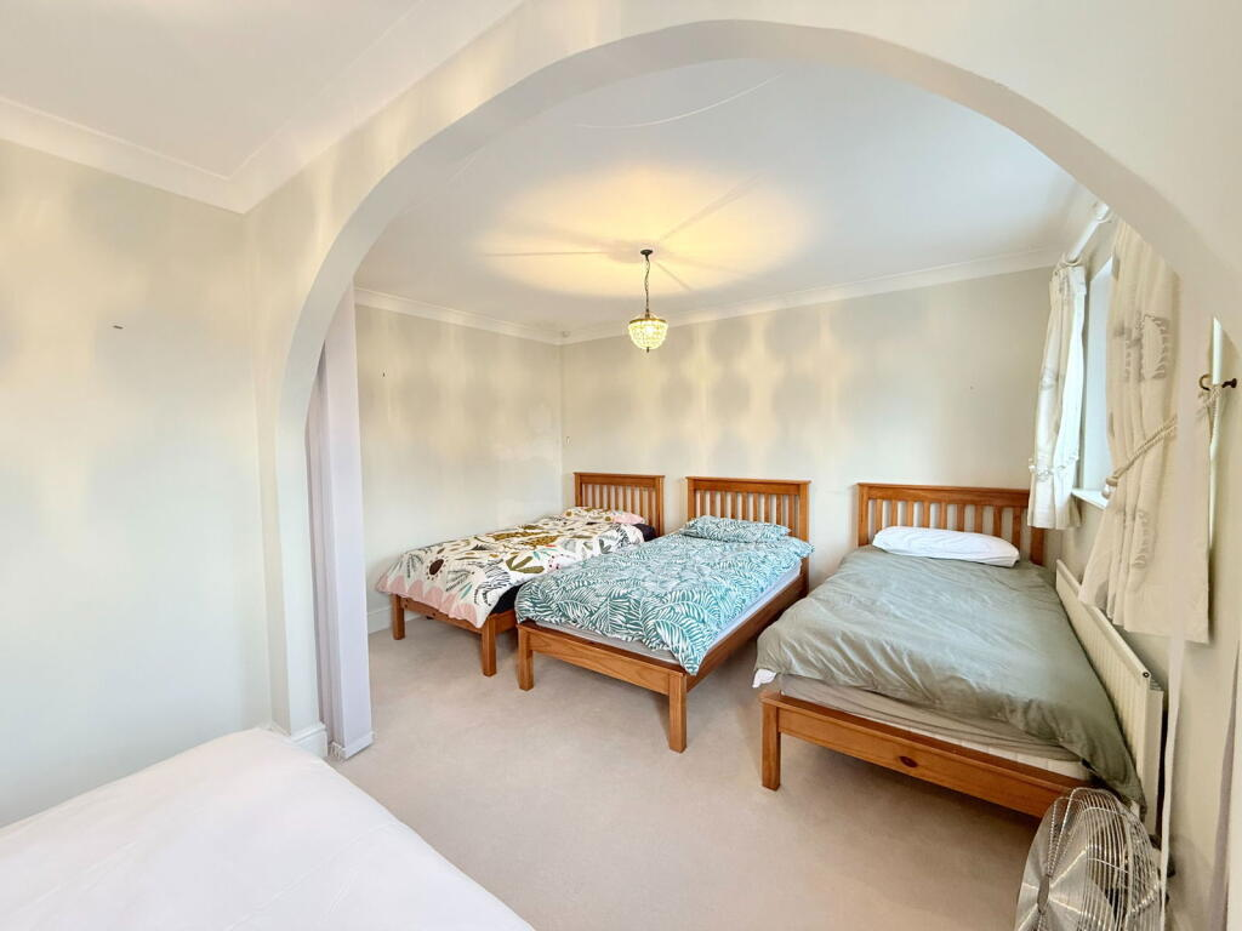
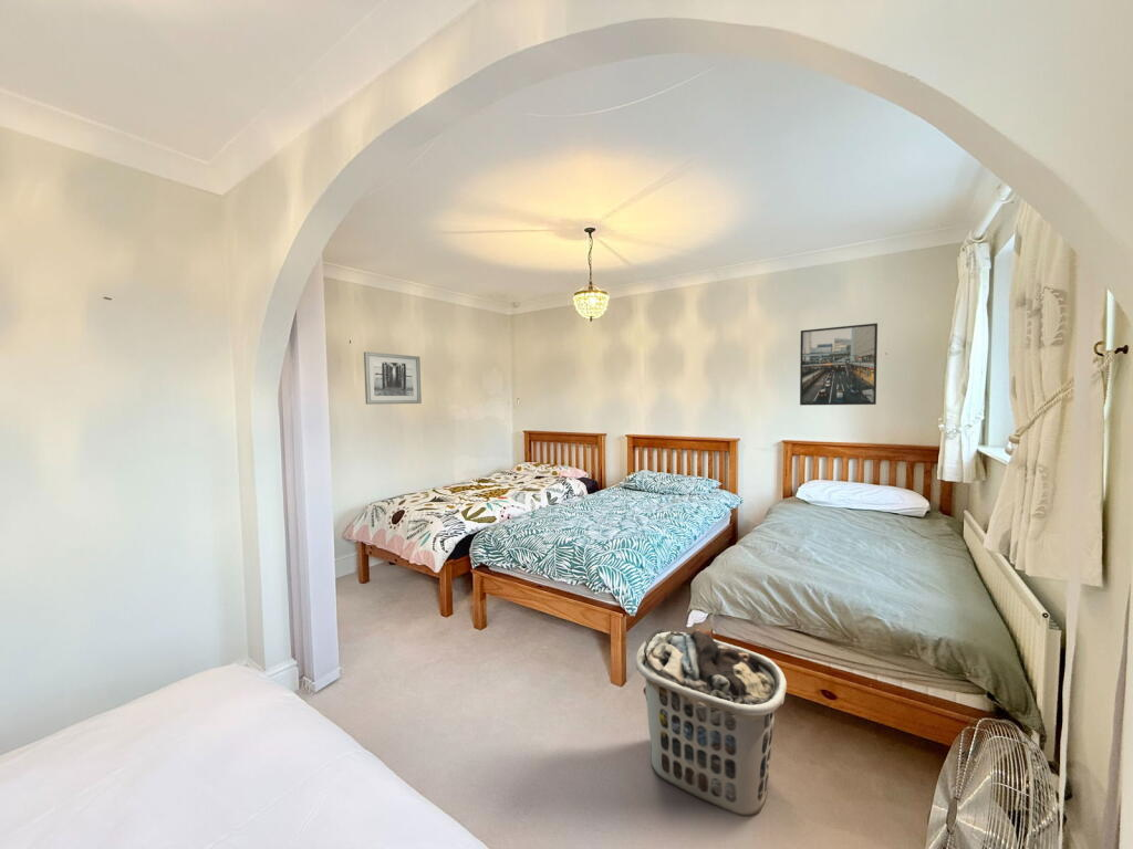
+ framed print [799,322,879,407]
+ clothes hamper [635,628,788,817]
+ wall art [363,350,423,406]
